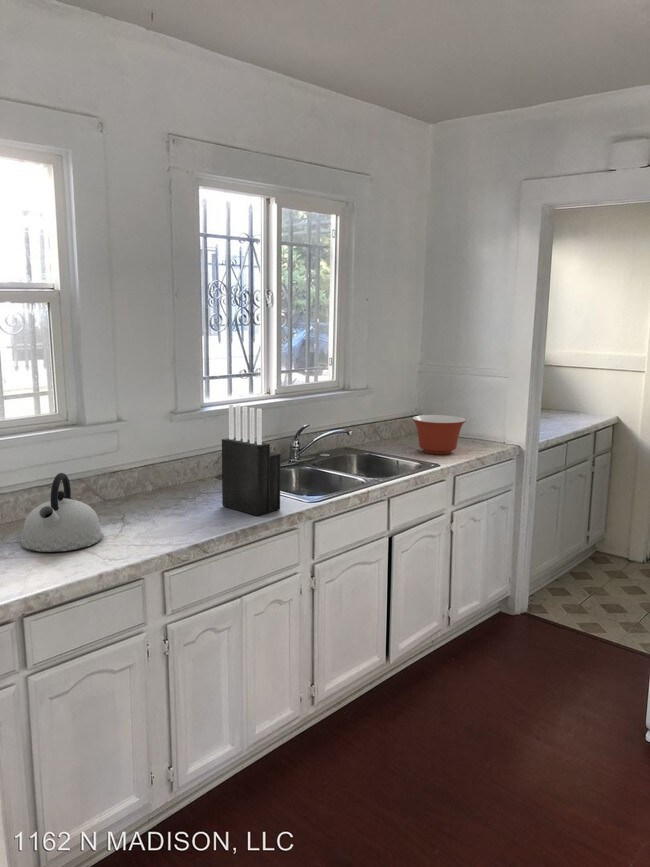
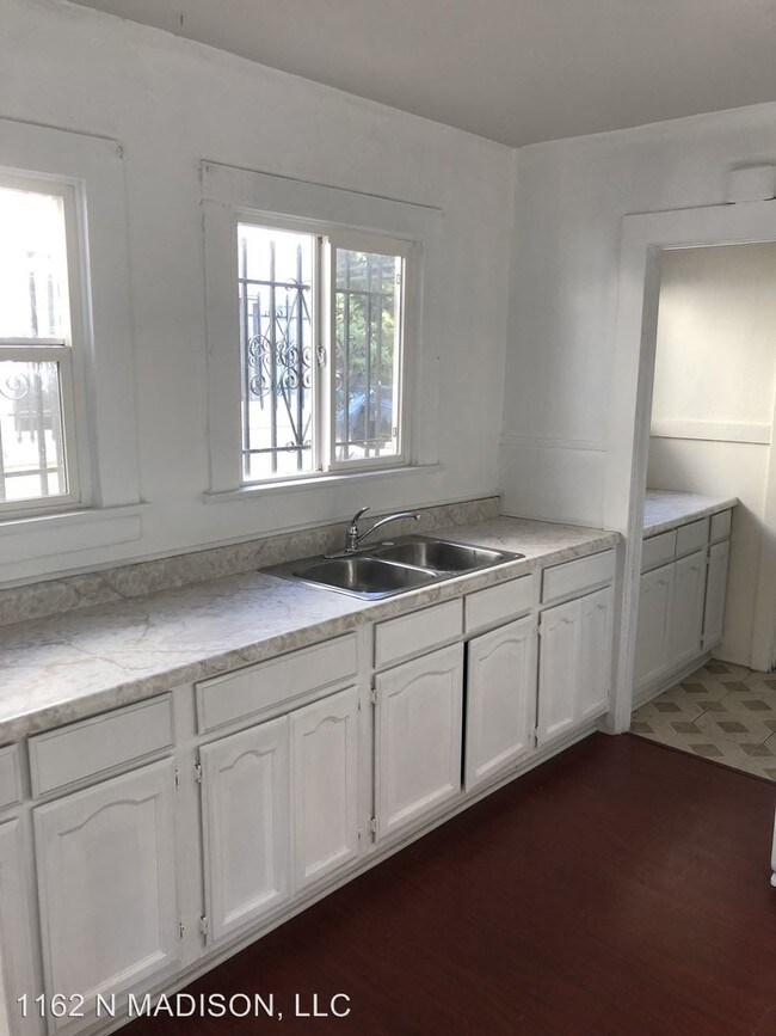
- kettle [20,472,104,553]
- mixing bowl [411,414,467,455]
- knife block [221,404,281,517]
